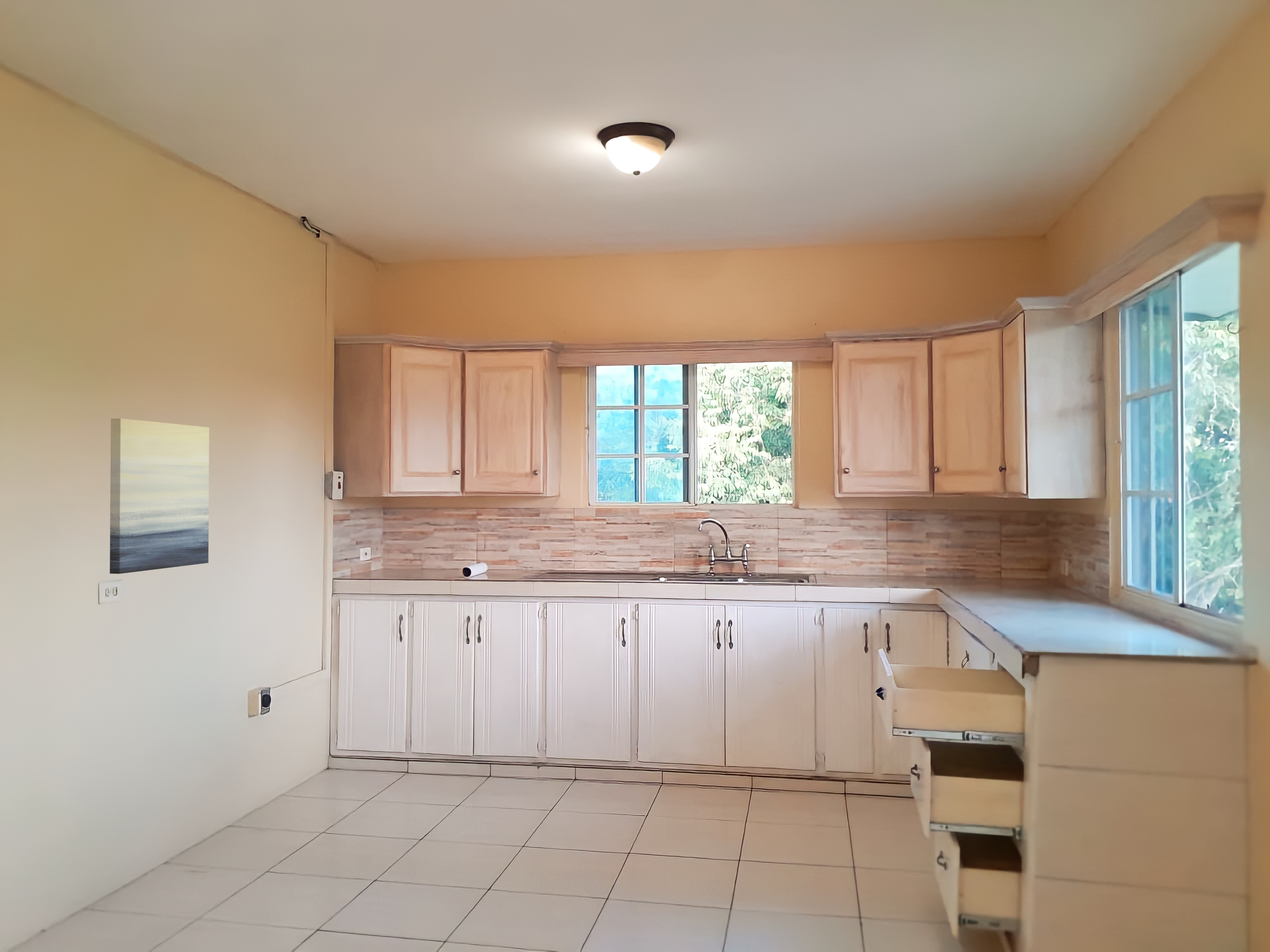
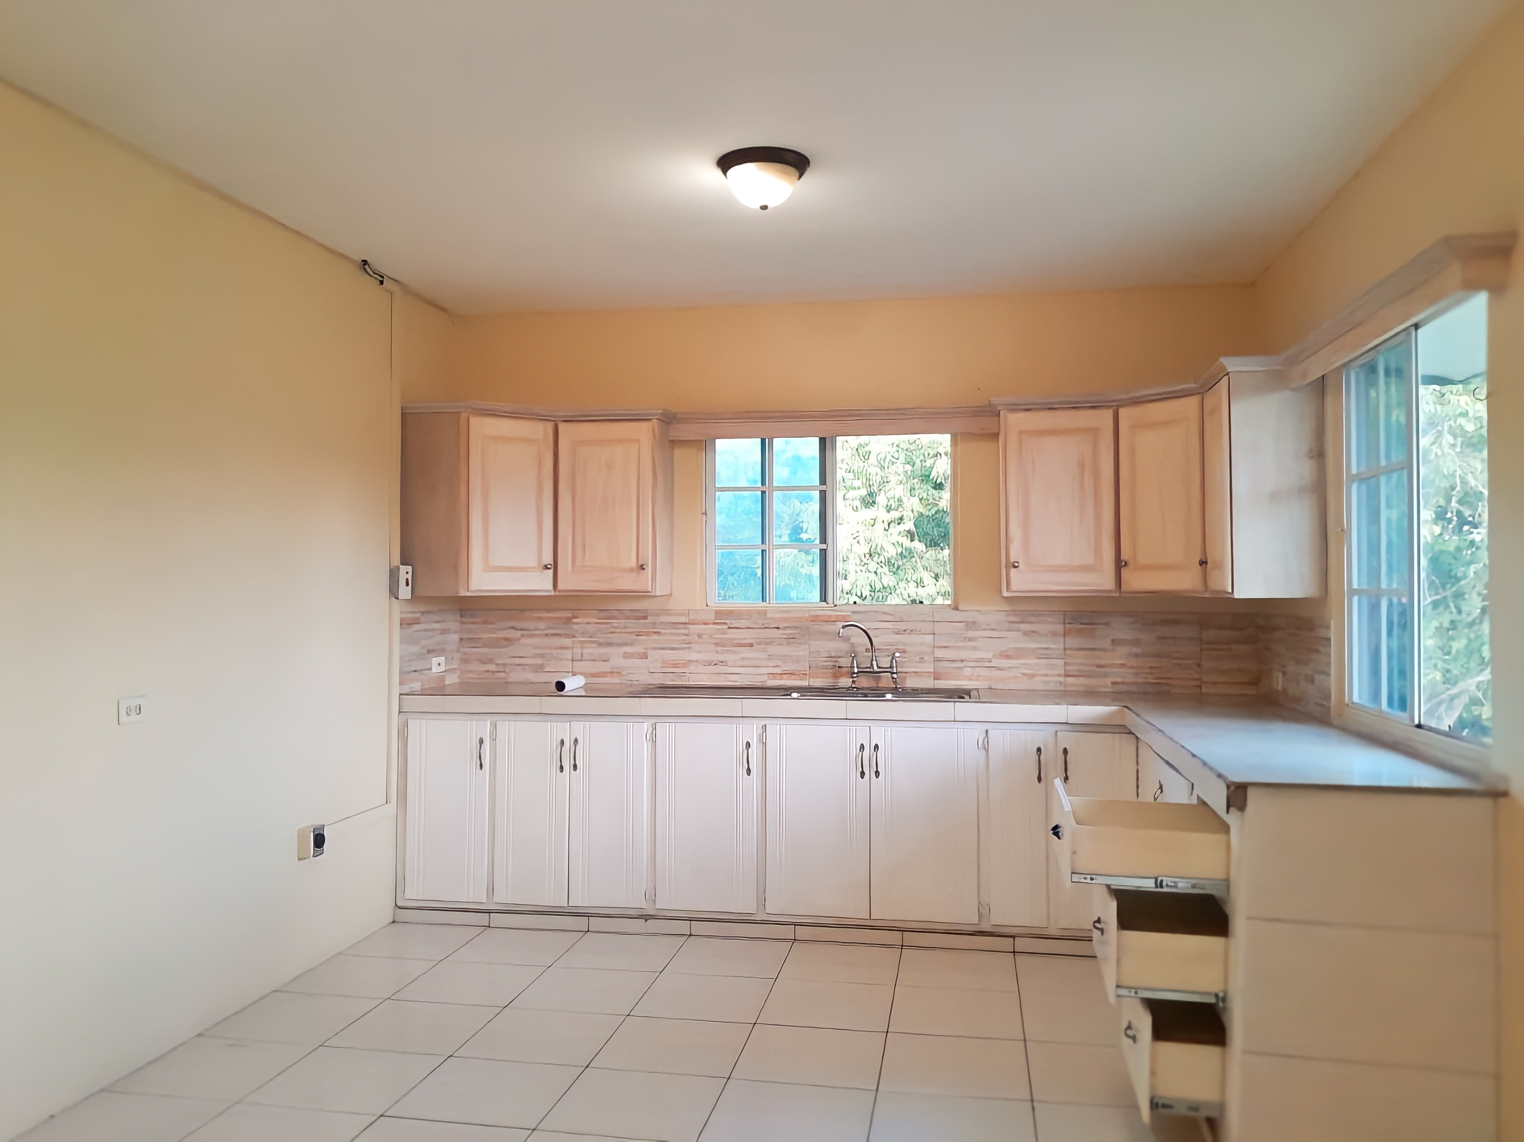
- wall art [109,418,210,574]
